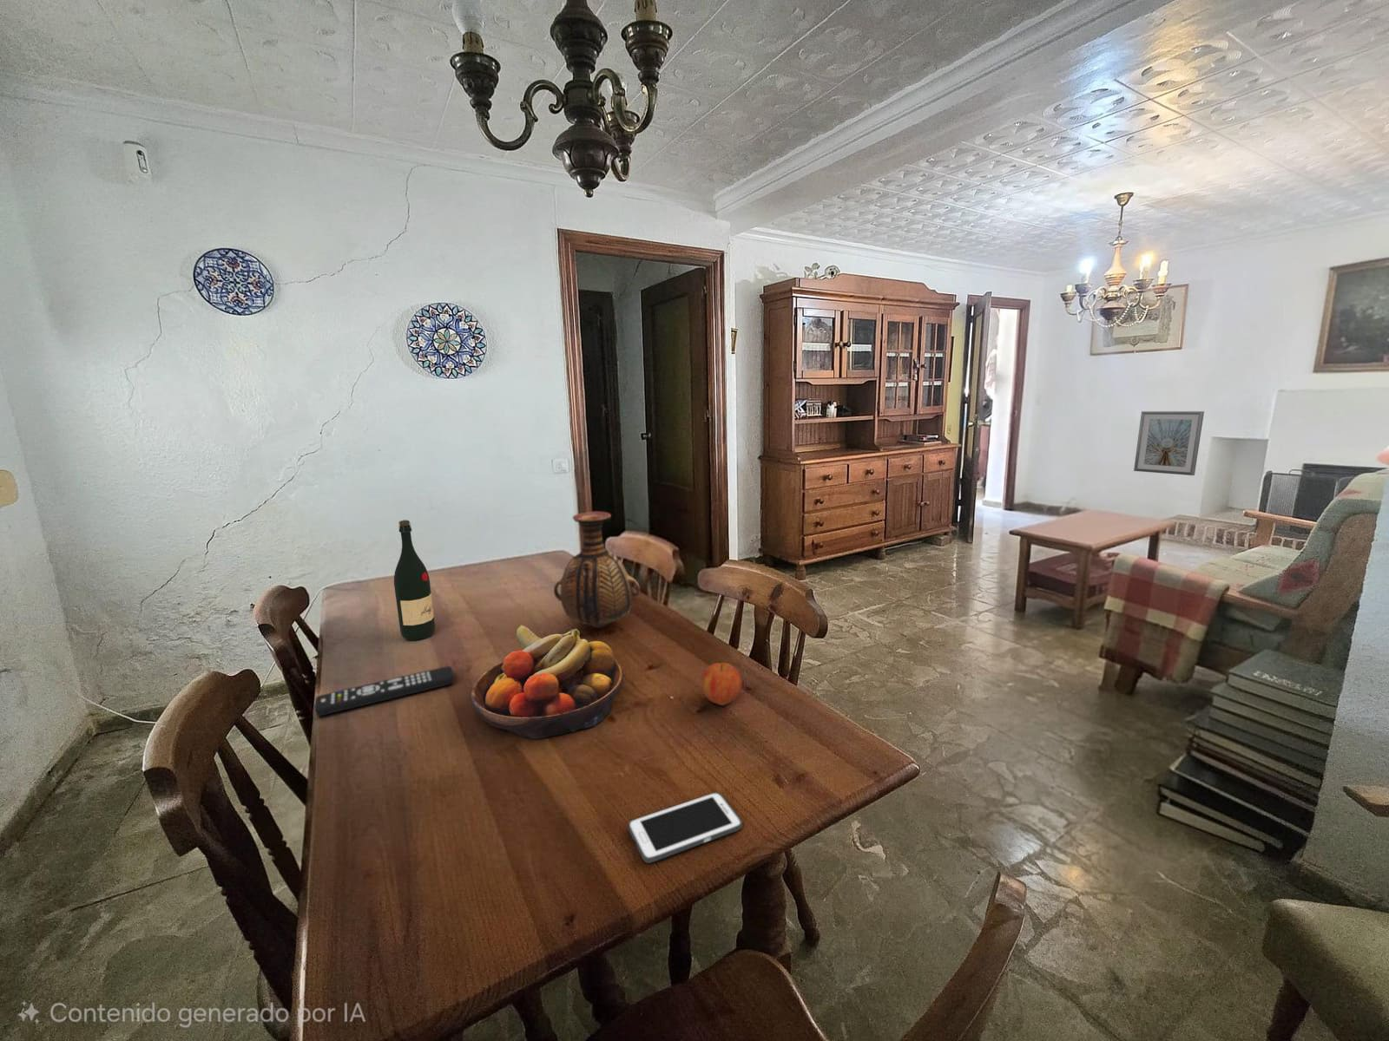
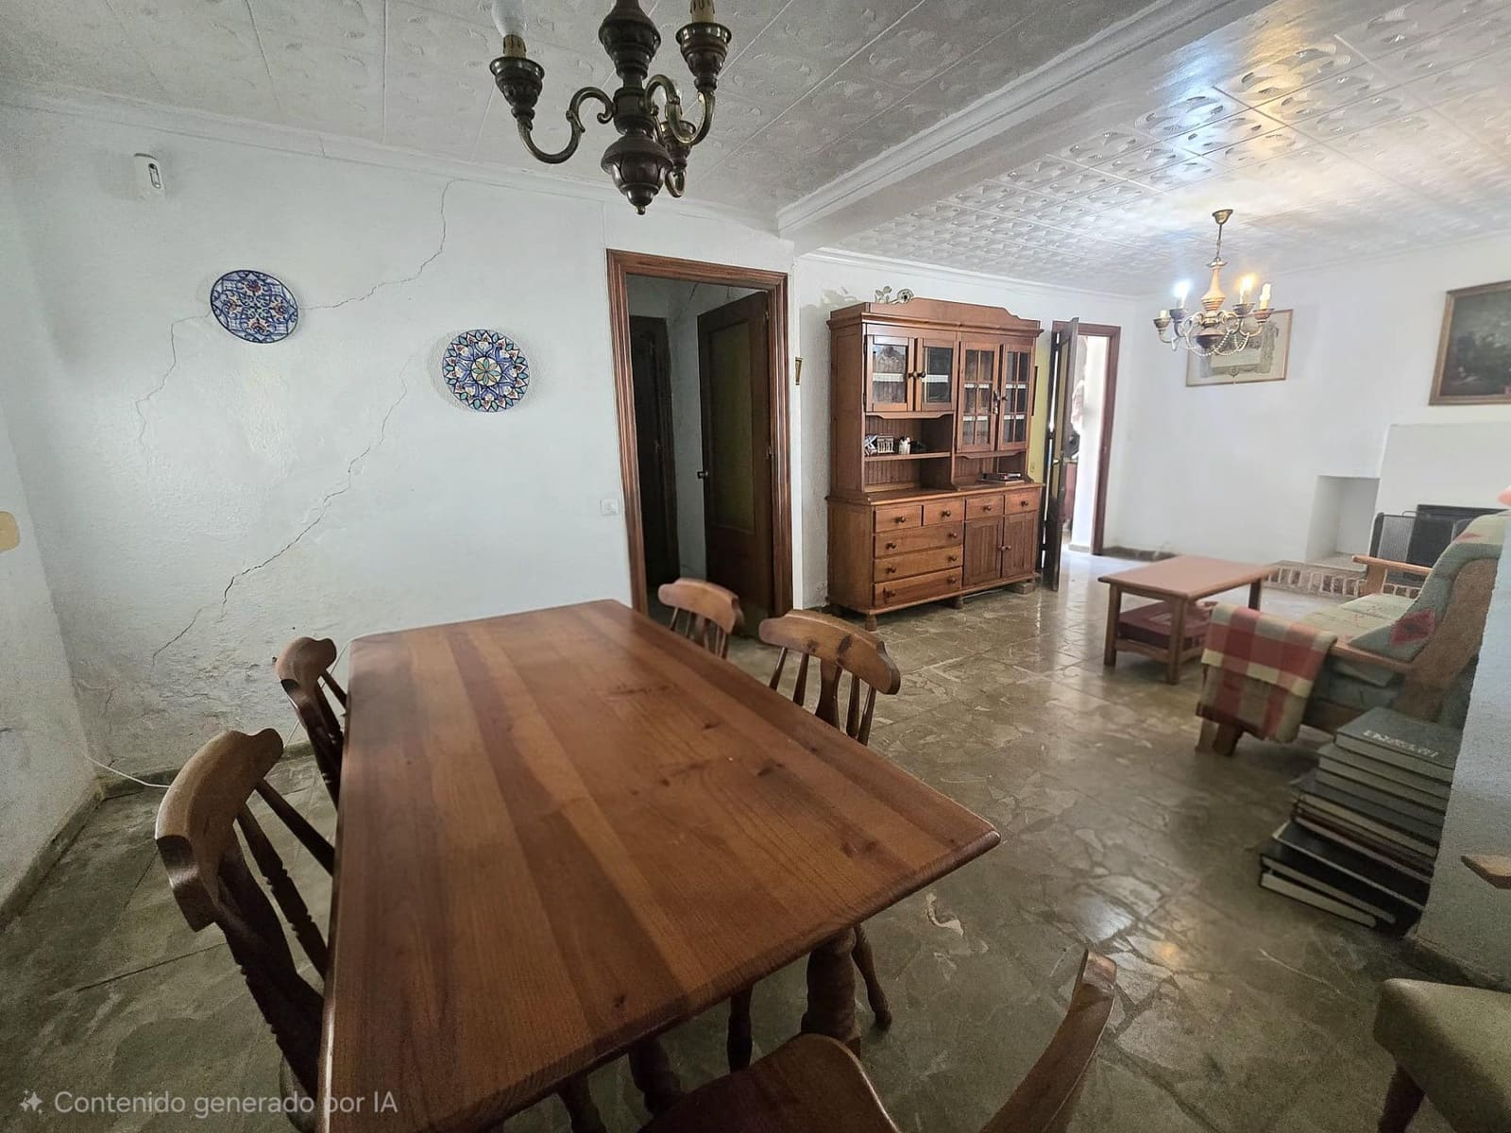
- apple [701,662,743,706]
- cell phone [628,792,743,864]
- wine bottle [394,518,435,641]
- picture frame [1133,410,1205,477]
- vase [553,511,641,629]
- fruit bowl [470,623,625,740]
- remote control [314,665,455,717]
